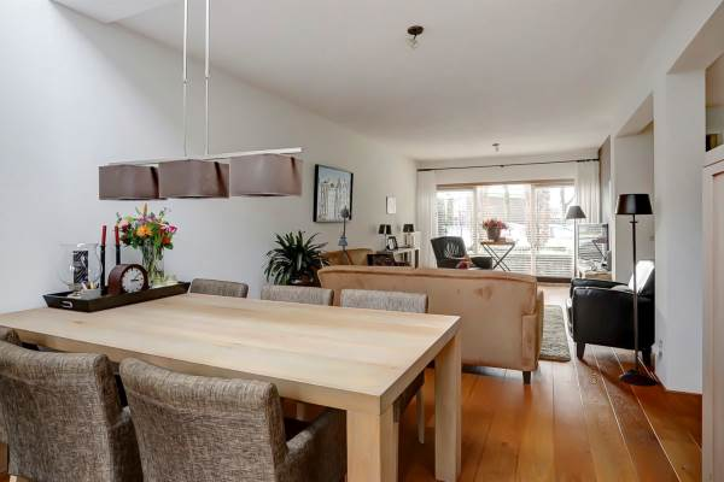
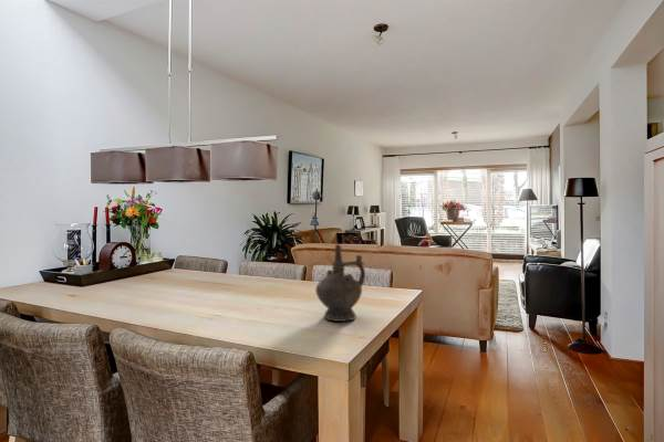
+ ceremonial vessel [314,243,366,323]
